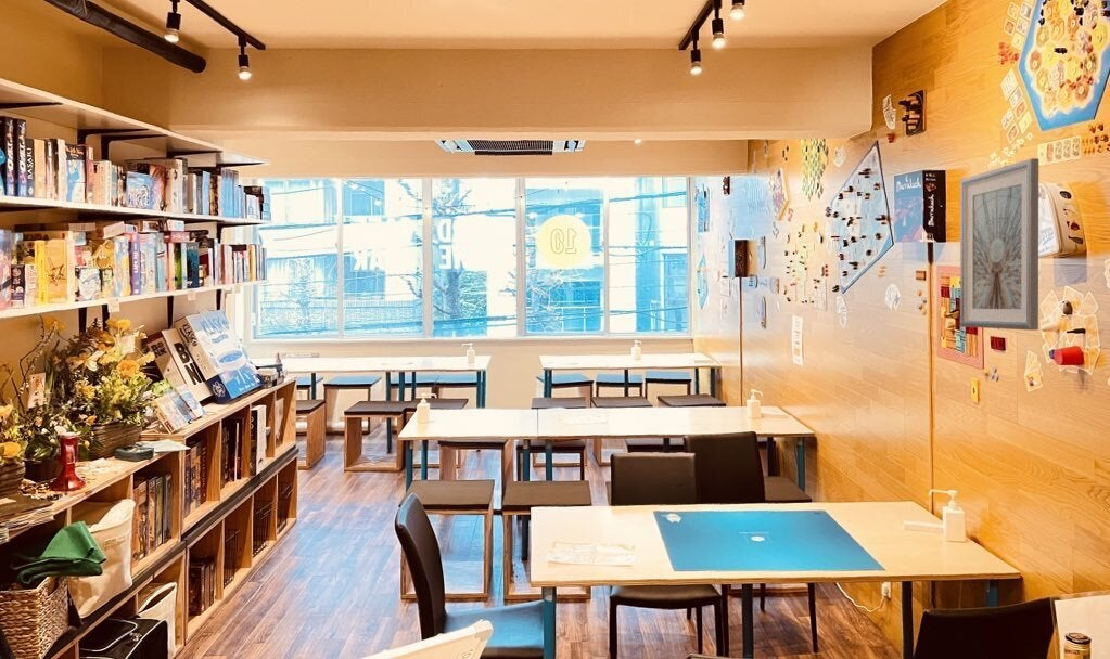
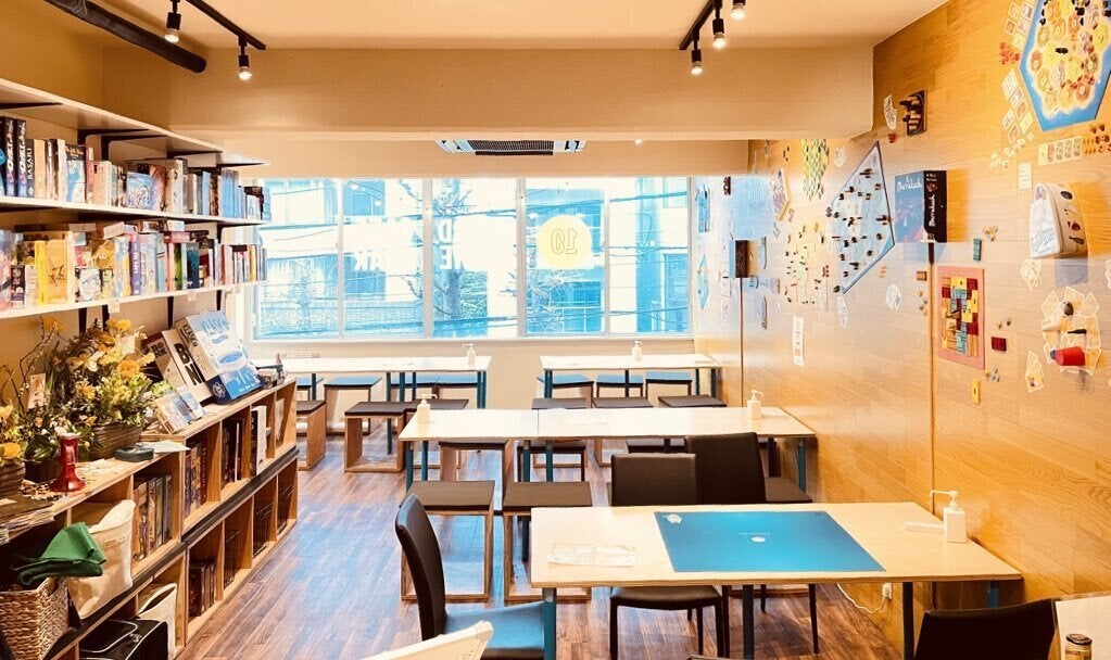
- picture frame [959,157,1039,332]
